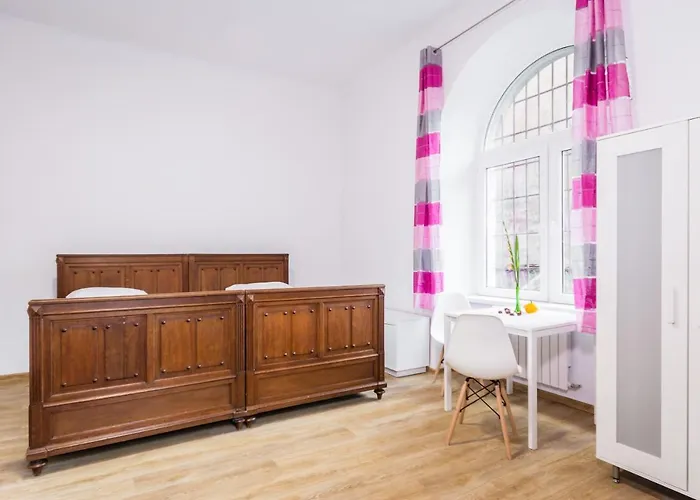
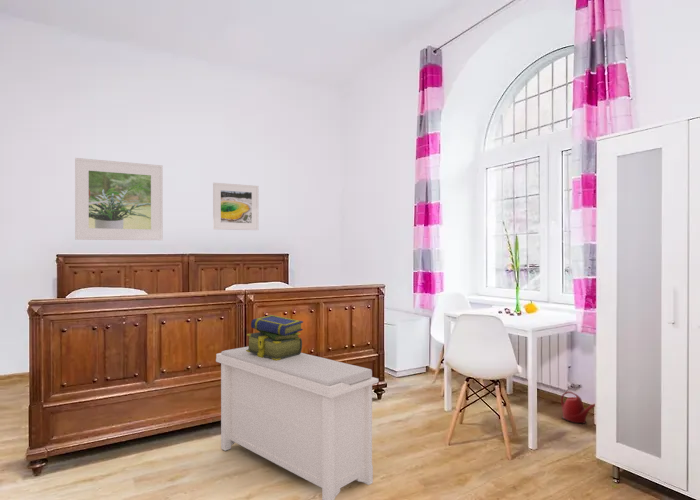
+ stack of books [246,314,304,361]
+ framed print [74,157,164,241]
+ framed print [212,182,259,231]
+ watering can [560,390,596,425]
+ bench [215,345,379,500]
